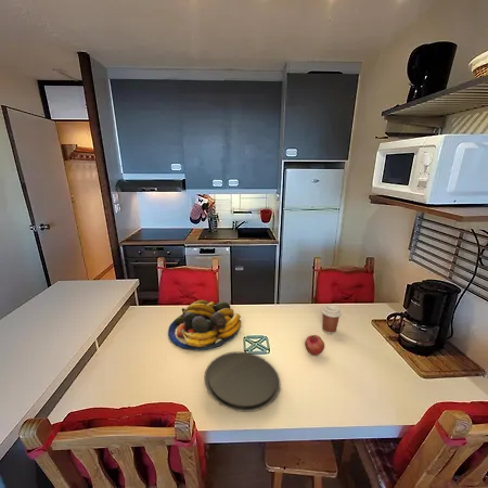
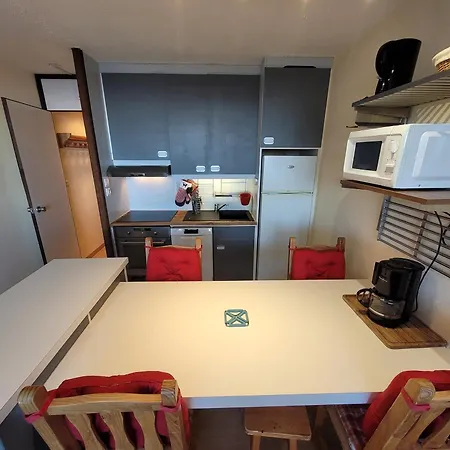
- fruit [304,334,325,357]
- plate [203,350,281,413]
- coffee cup [320,304,343,335]
- fruit bowl [167,299,242,351]
